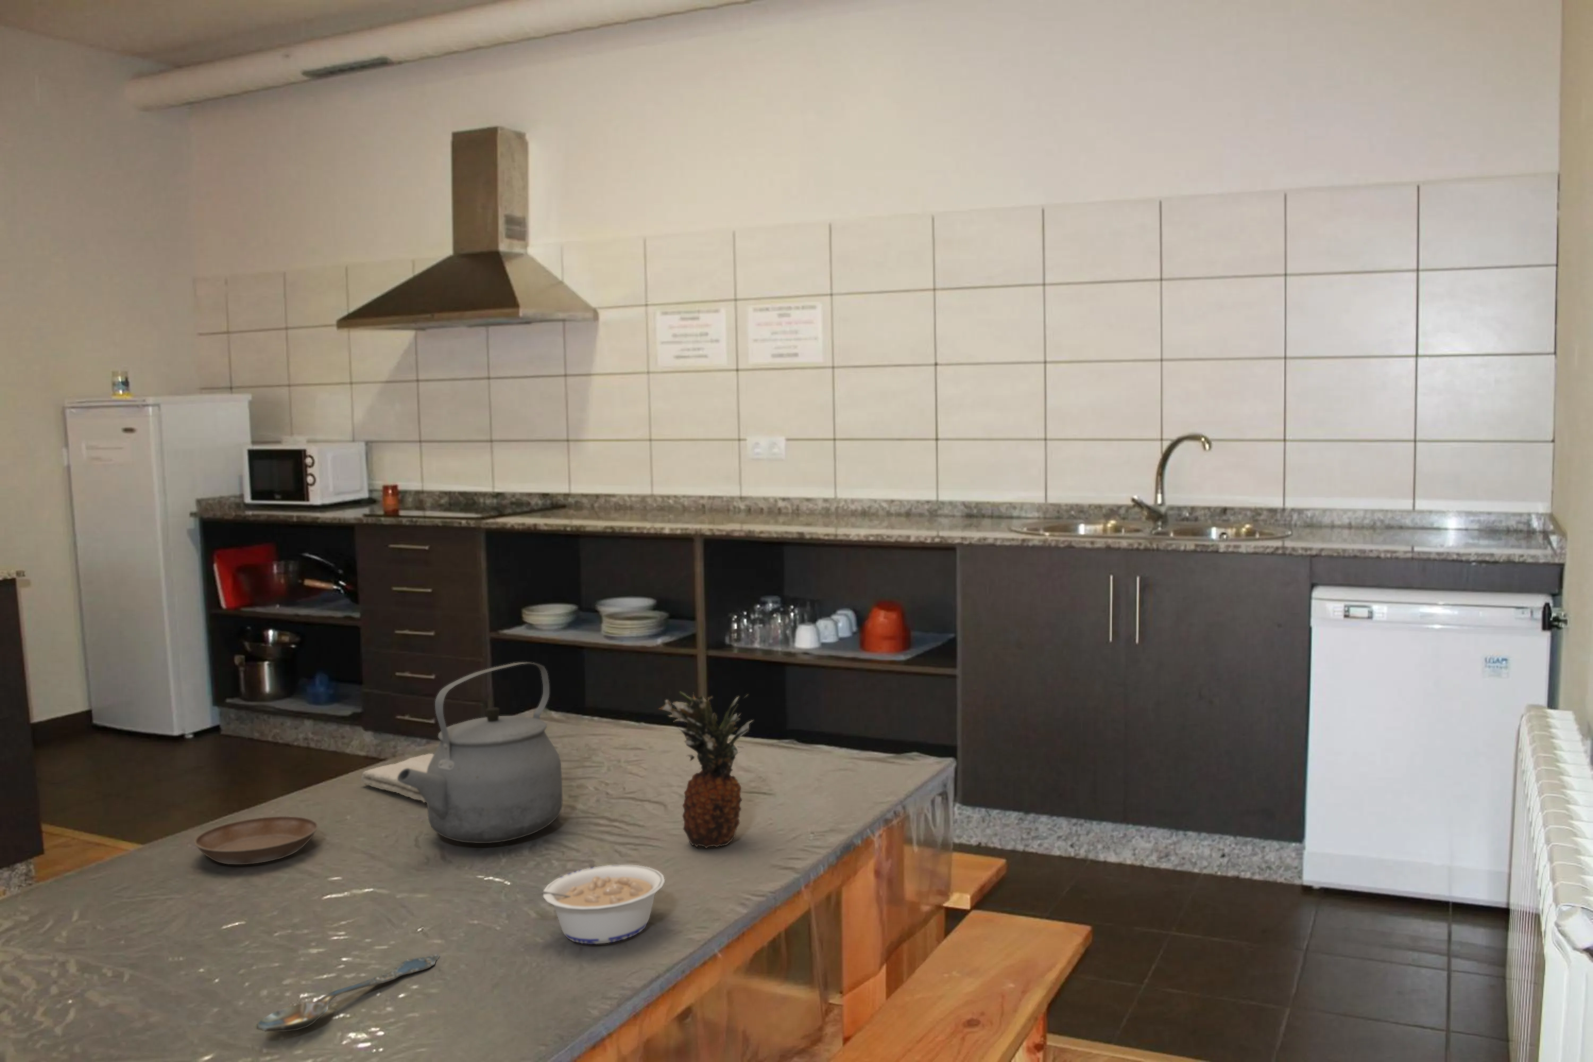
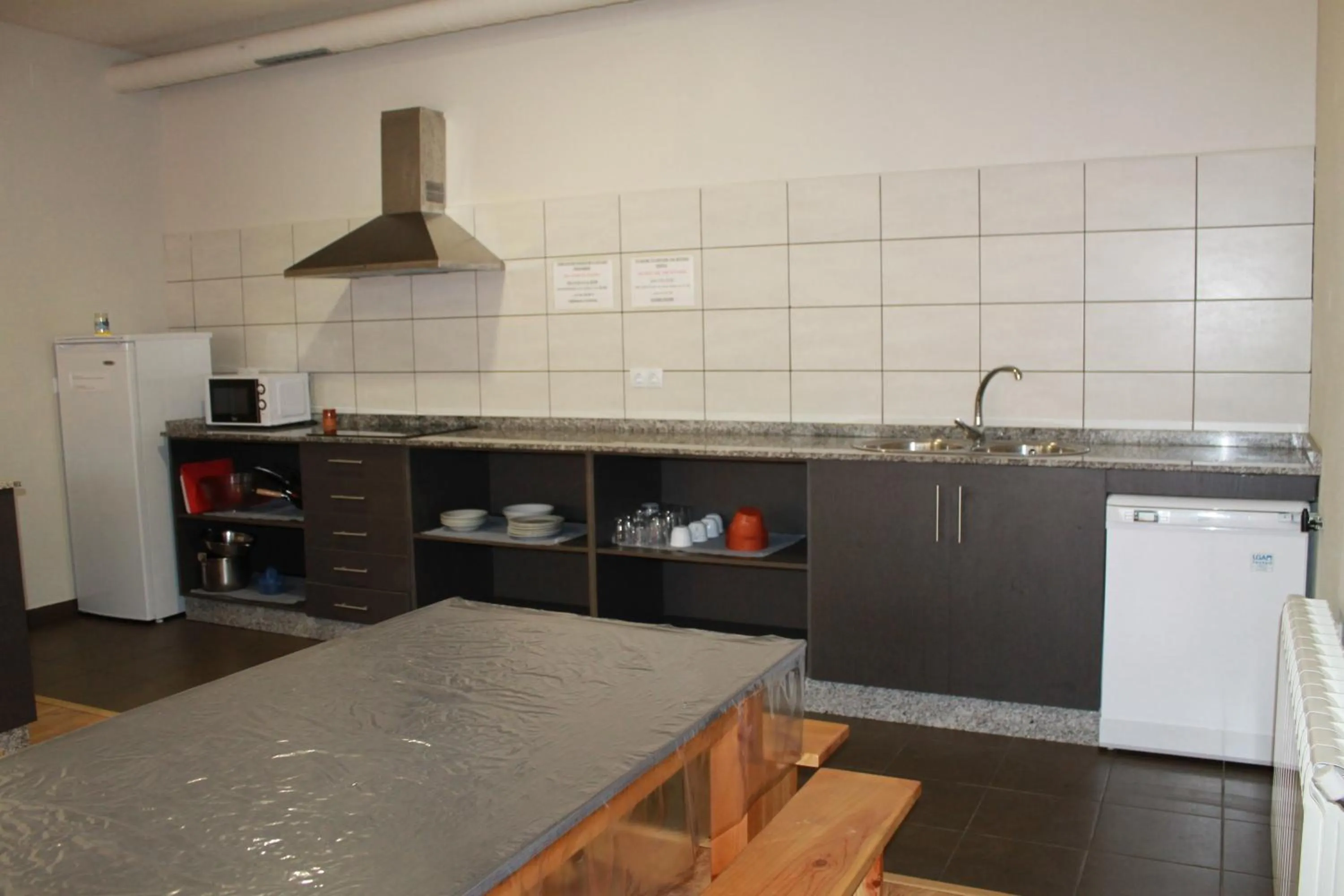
- saucer [194,815,319,865]
- washcloth [360,753,434,802]
- tea kettle [398,661,563,844]
- legume [516,864,665,945]
- spoon [256,954,440,1032]
- fruit [658,691,755,849]
